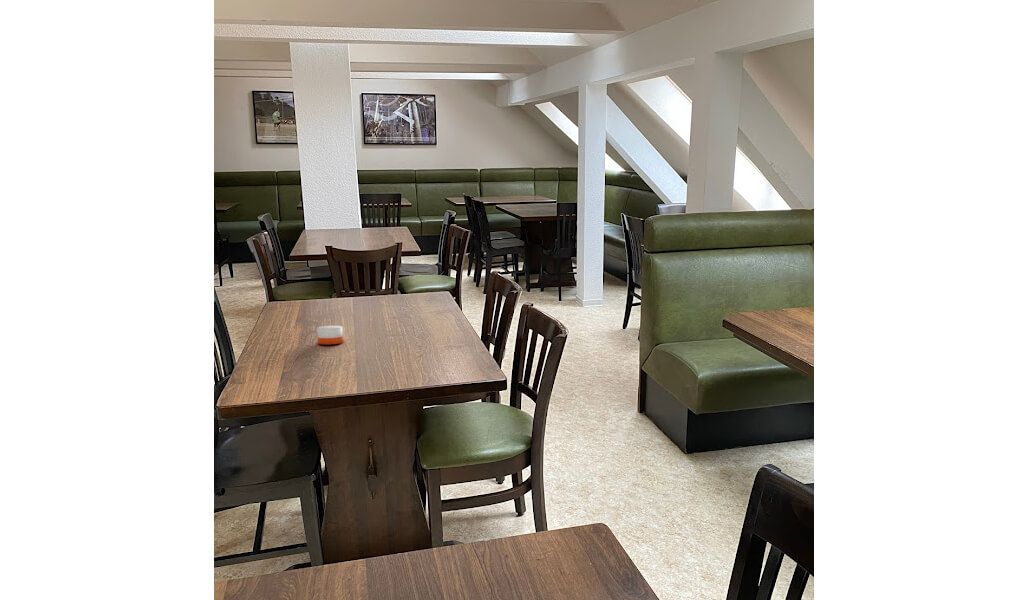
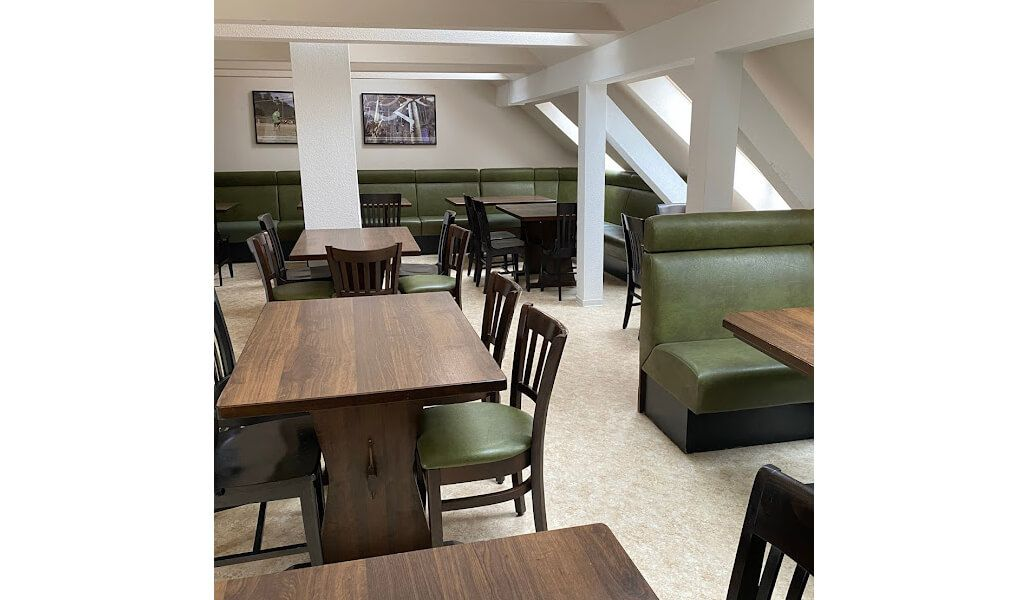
- candle [316,321,344,345]
